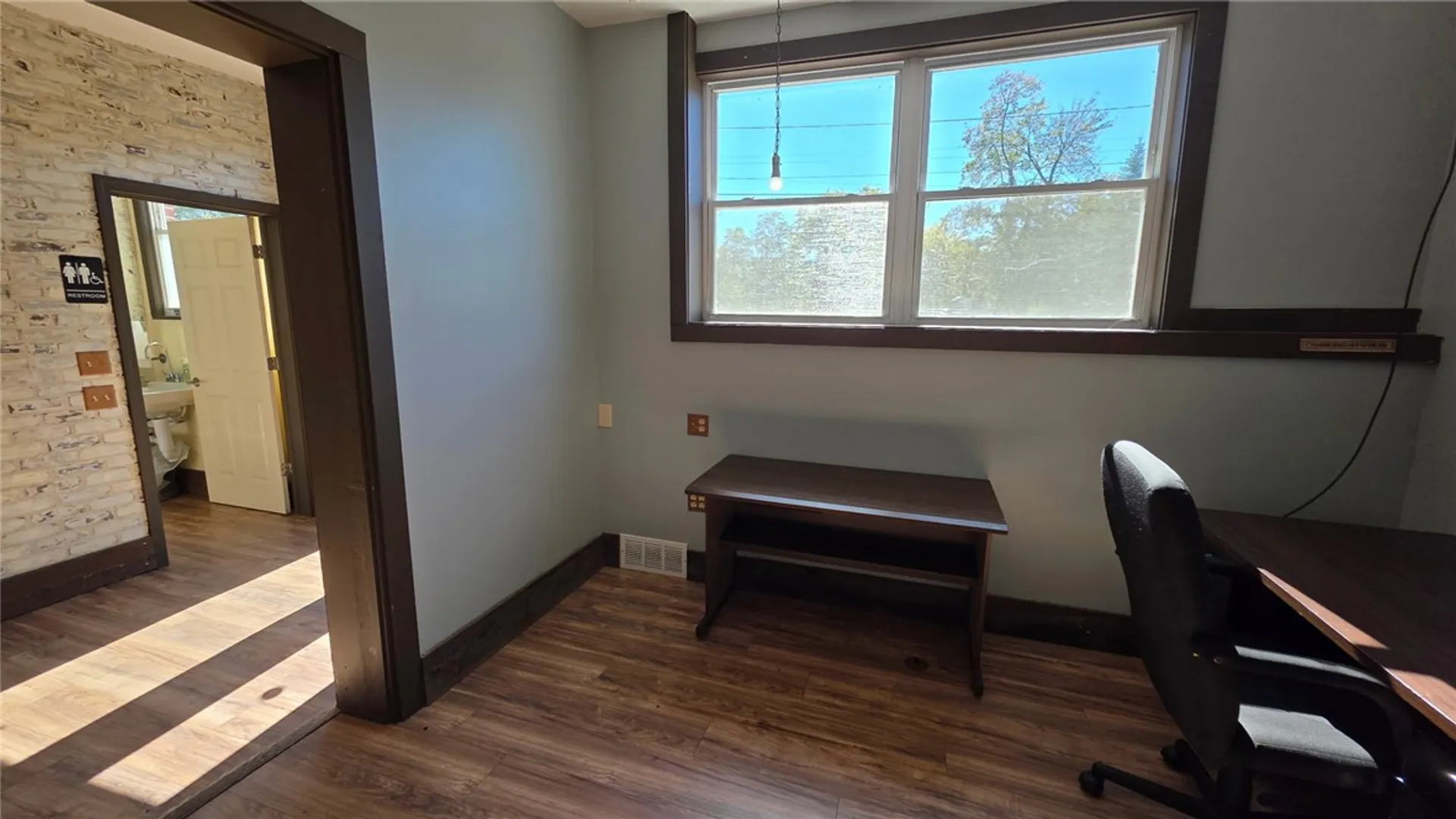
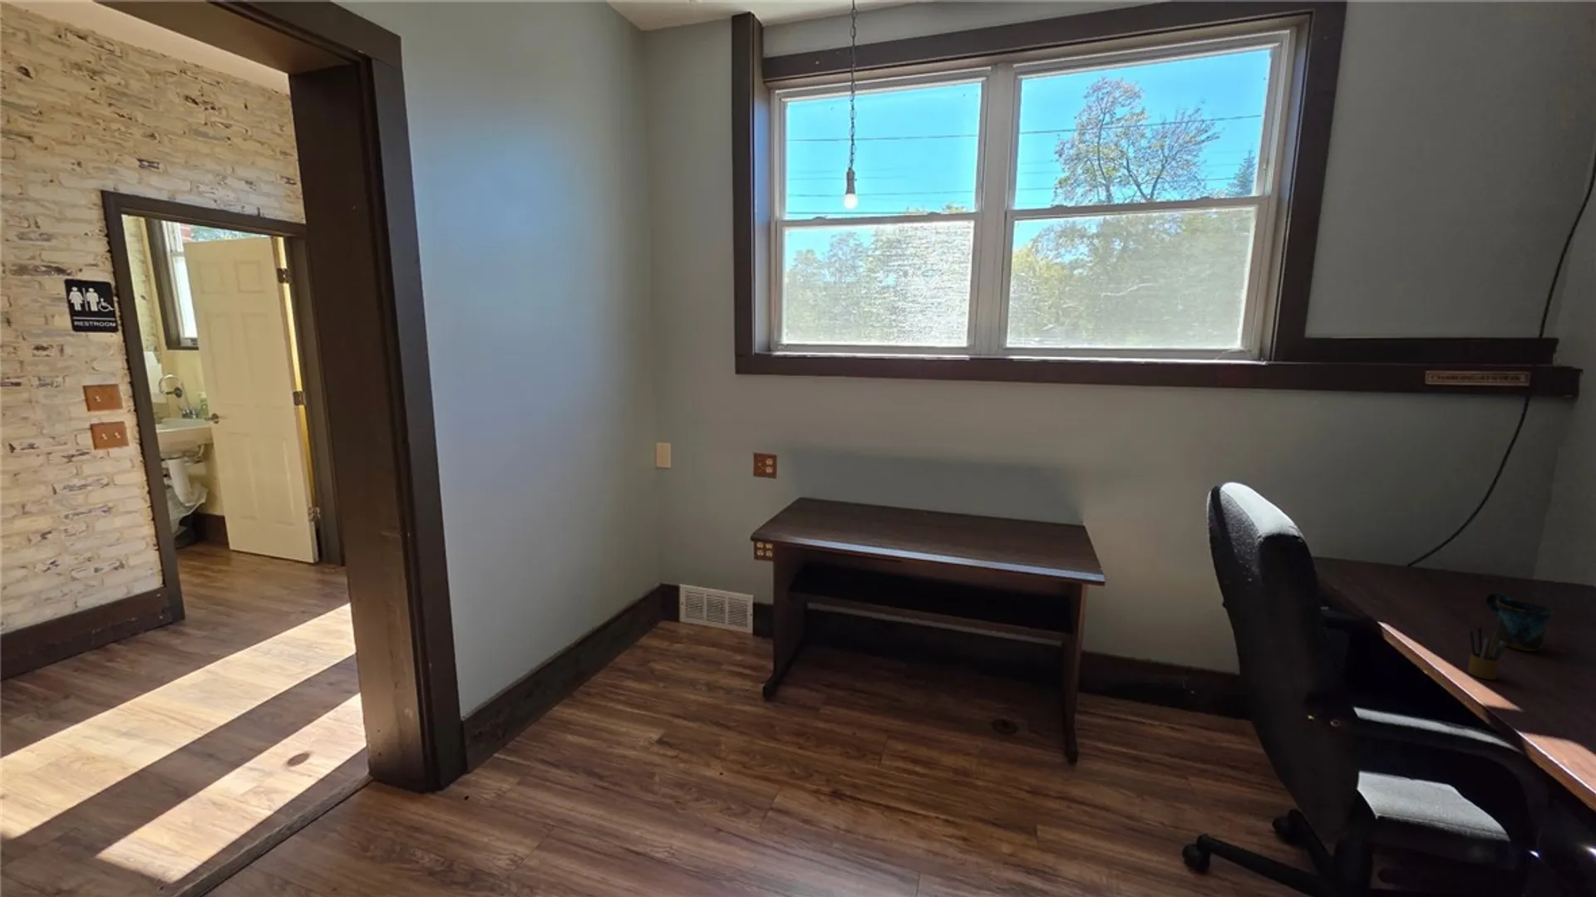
+ pencil box [1467,624,1507,680]
+ mug [1484,593,1557,652]
